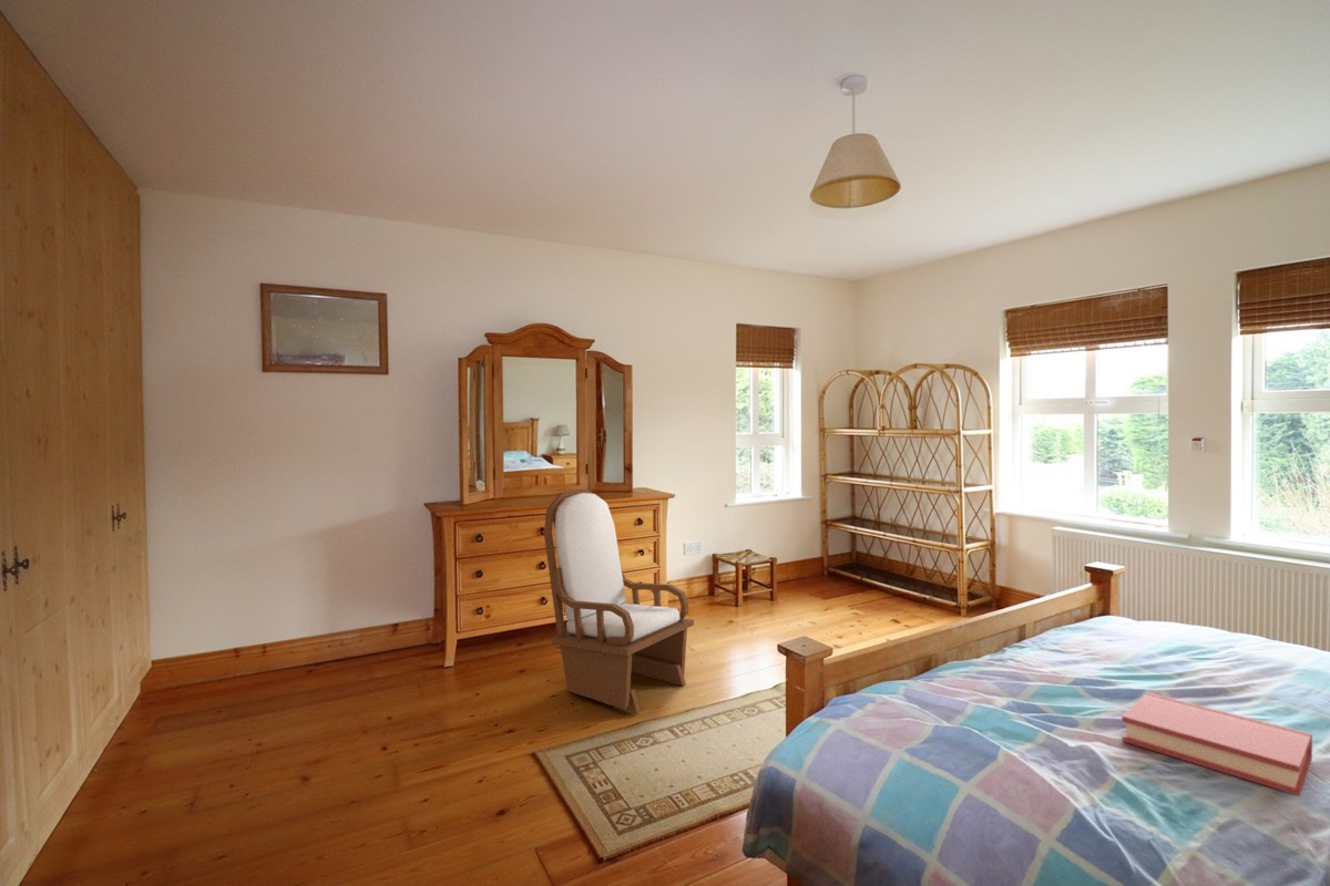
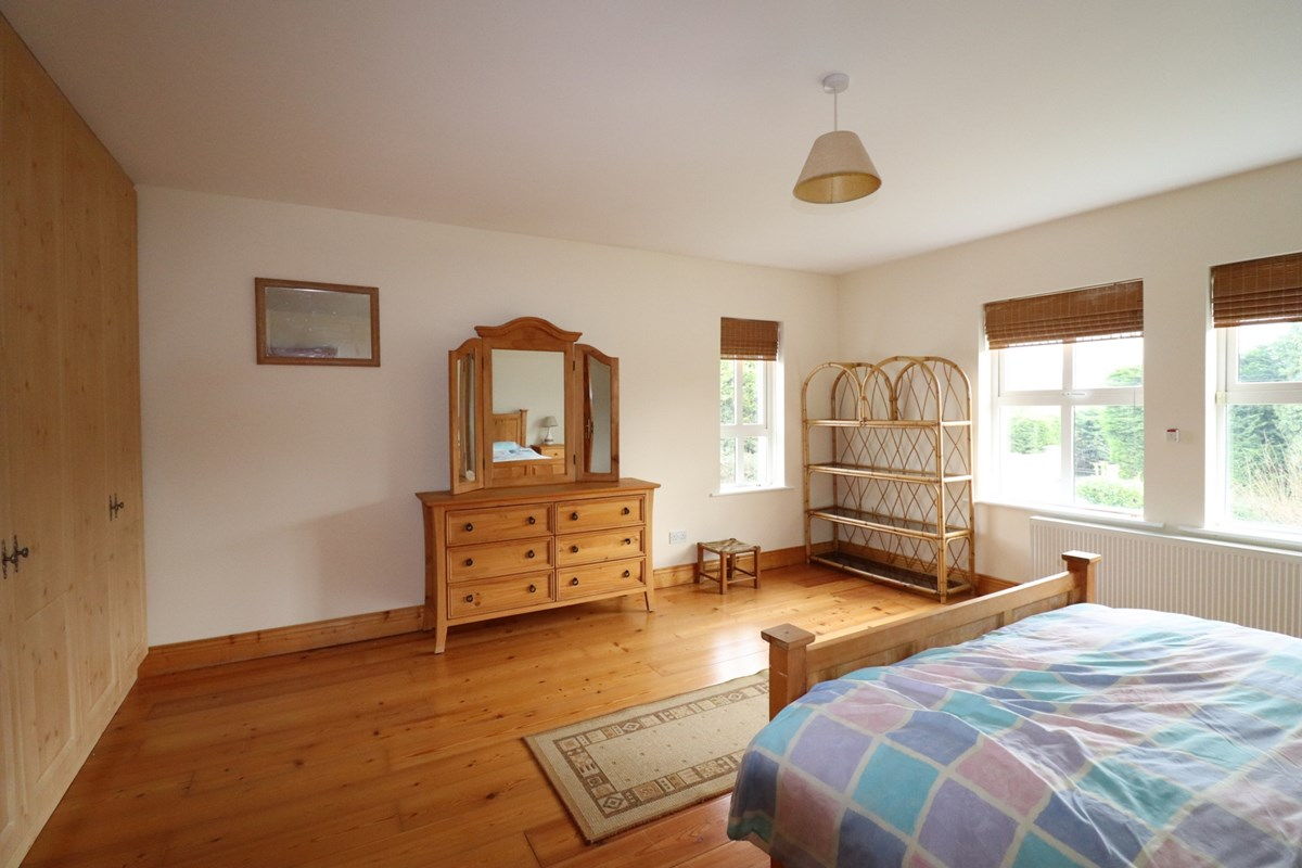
- hardback book [1121,691,1313,797]
- armchair [543,488,695,714]
